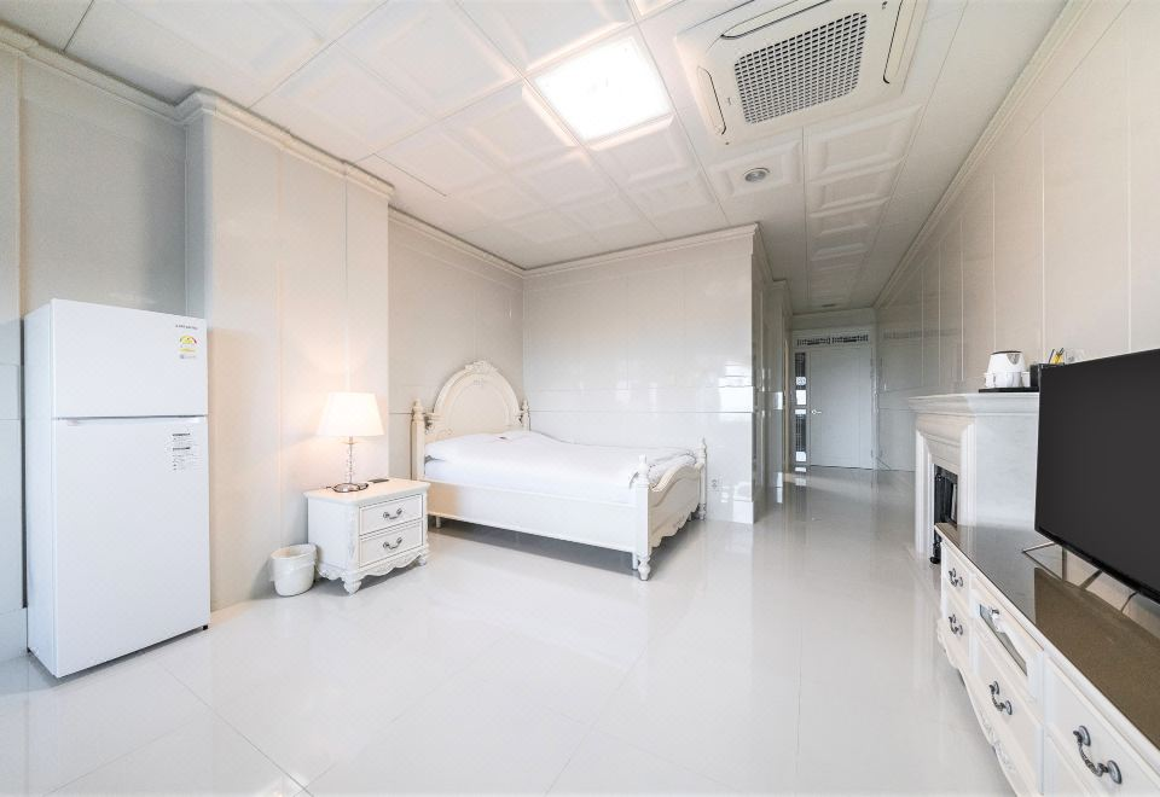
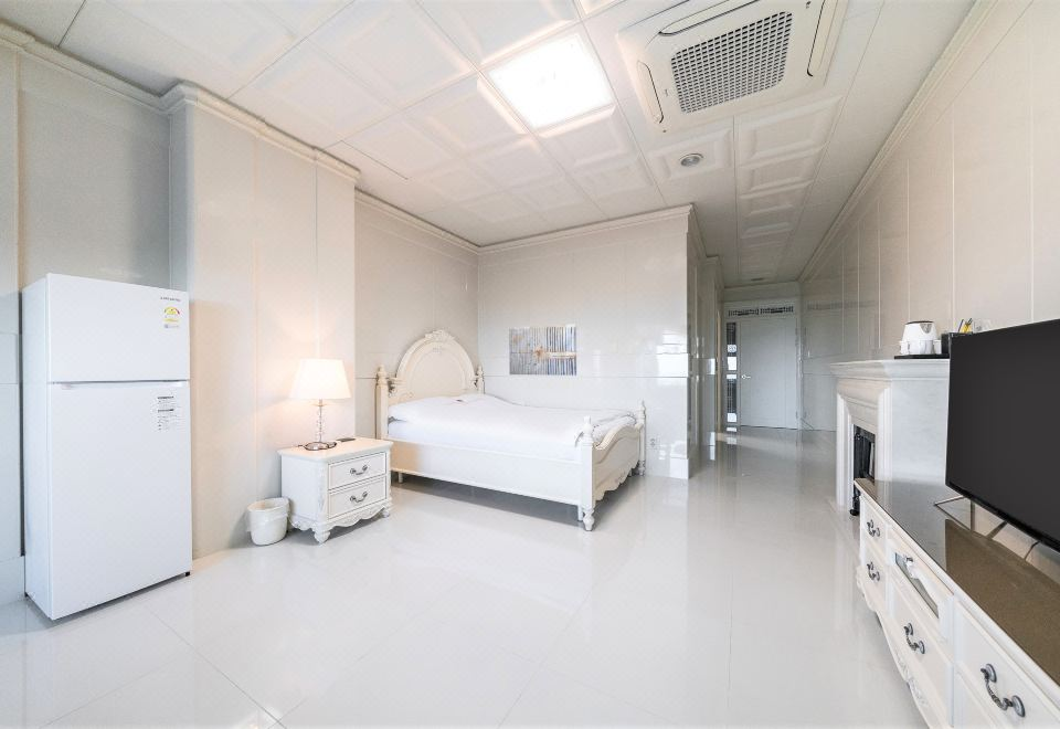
+ wall art [508,323,577,377]
